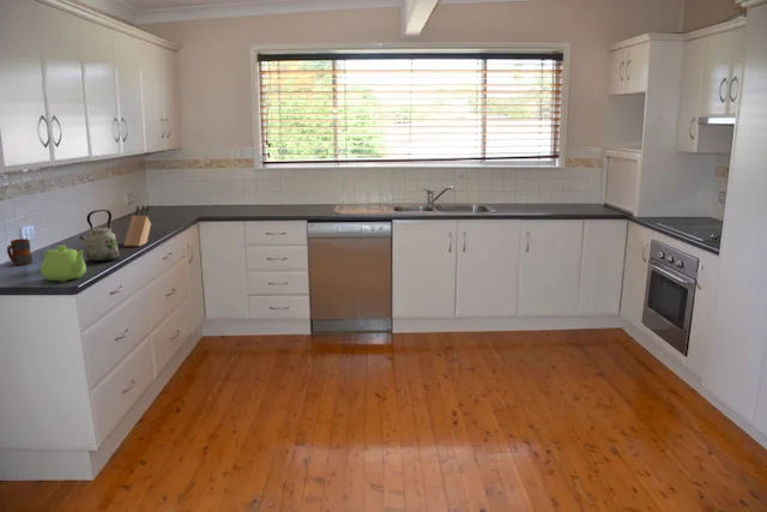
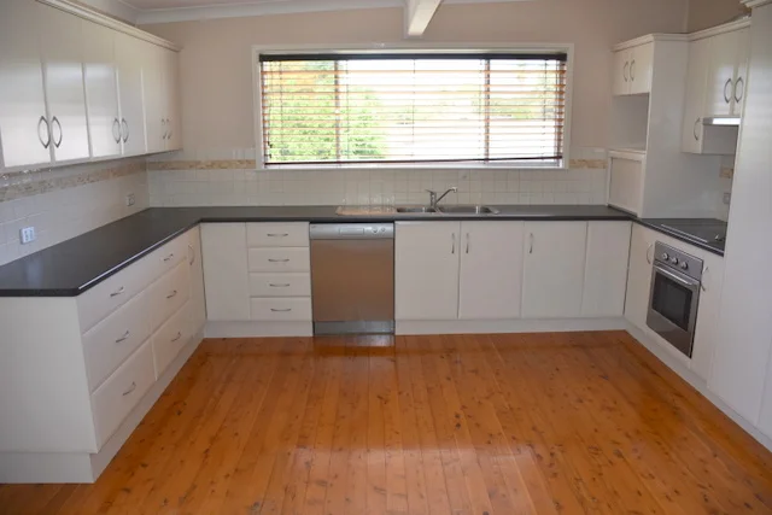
- kettle [78,209,120,264]
- teapot [40,245,87,283]
- knife block [122,204,152,247]
- mug [6,237,34,266]
